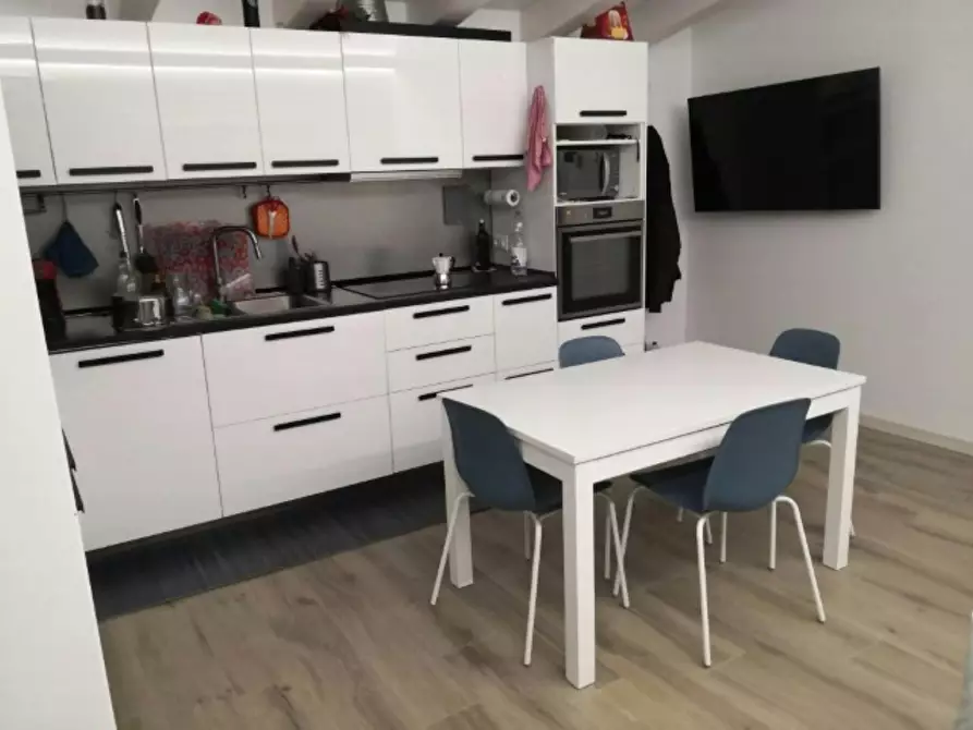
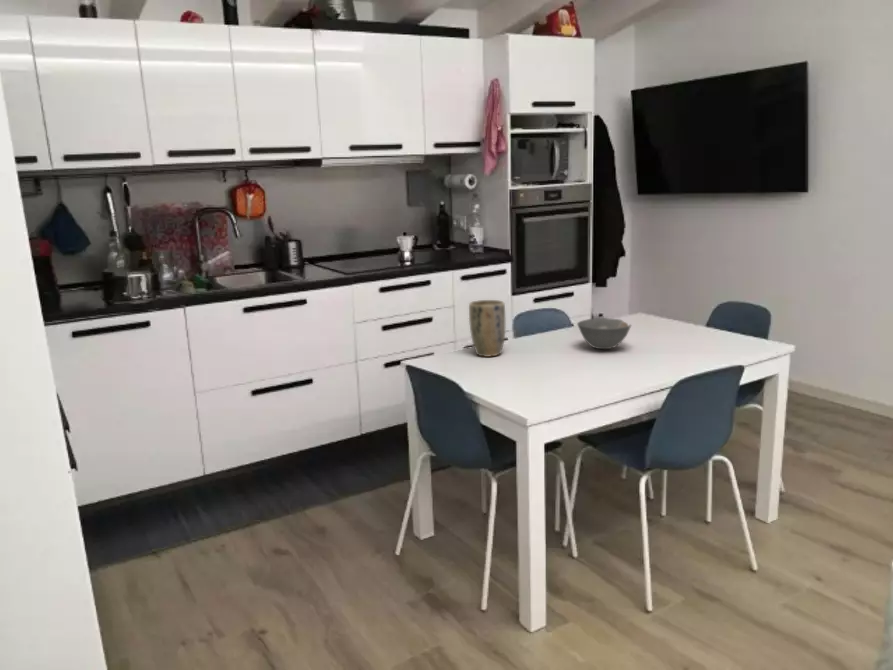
+ plant pot [468,299,506,358]
+ bowl [576,317,632,350]
